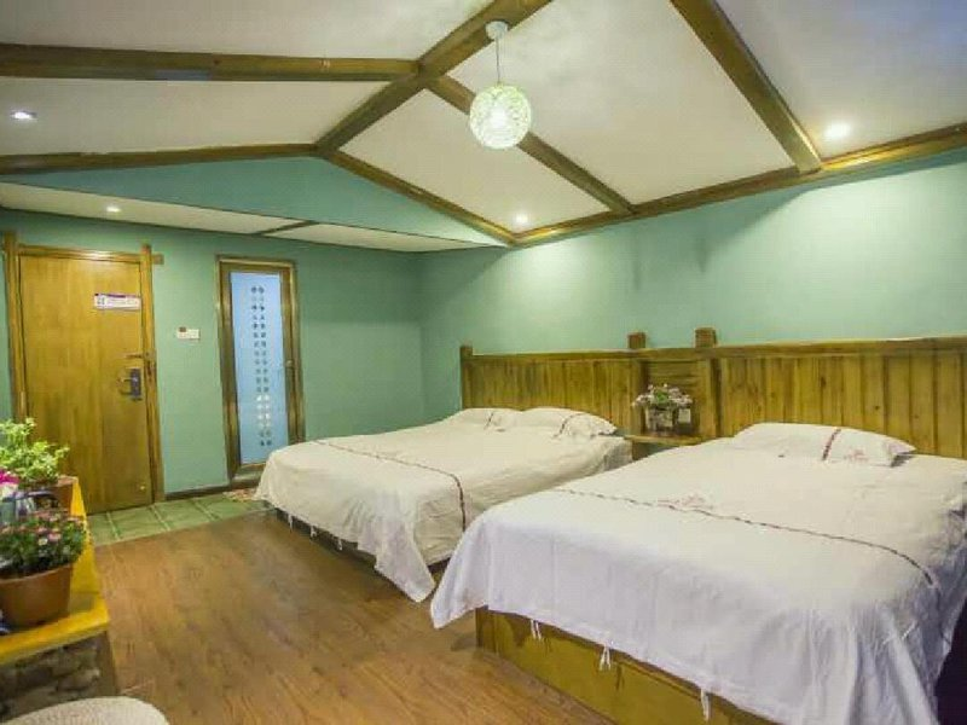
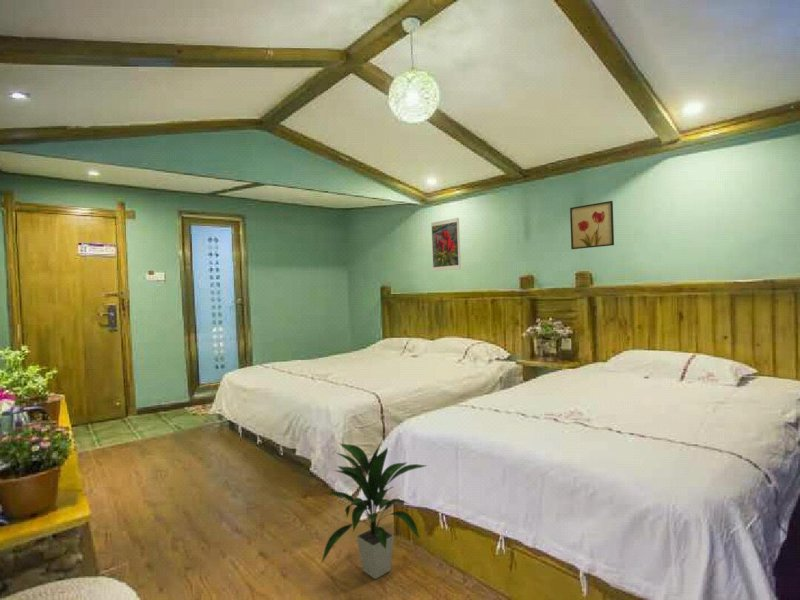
+ indoor plant [321,440,429,580]
+ wall art [569,200,615,250]
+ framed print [430,217,462,272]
